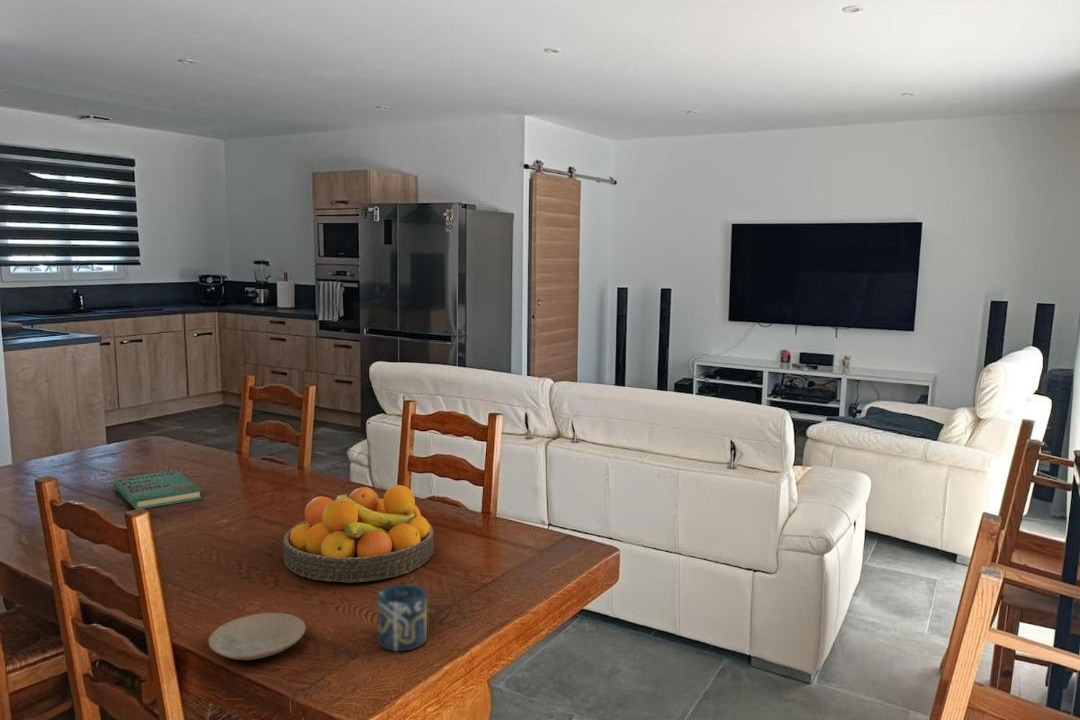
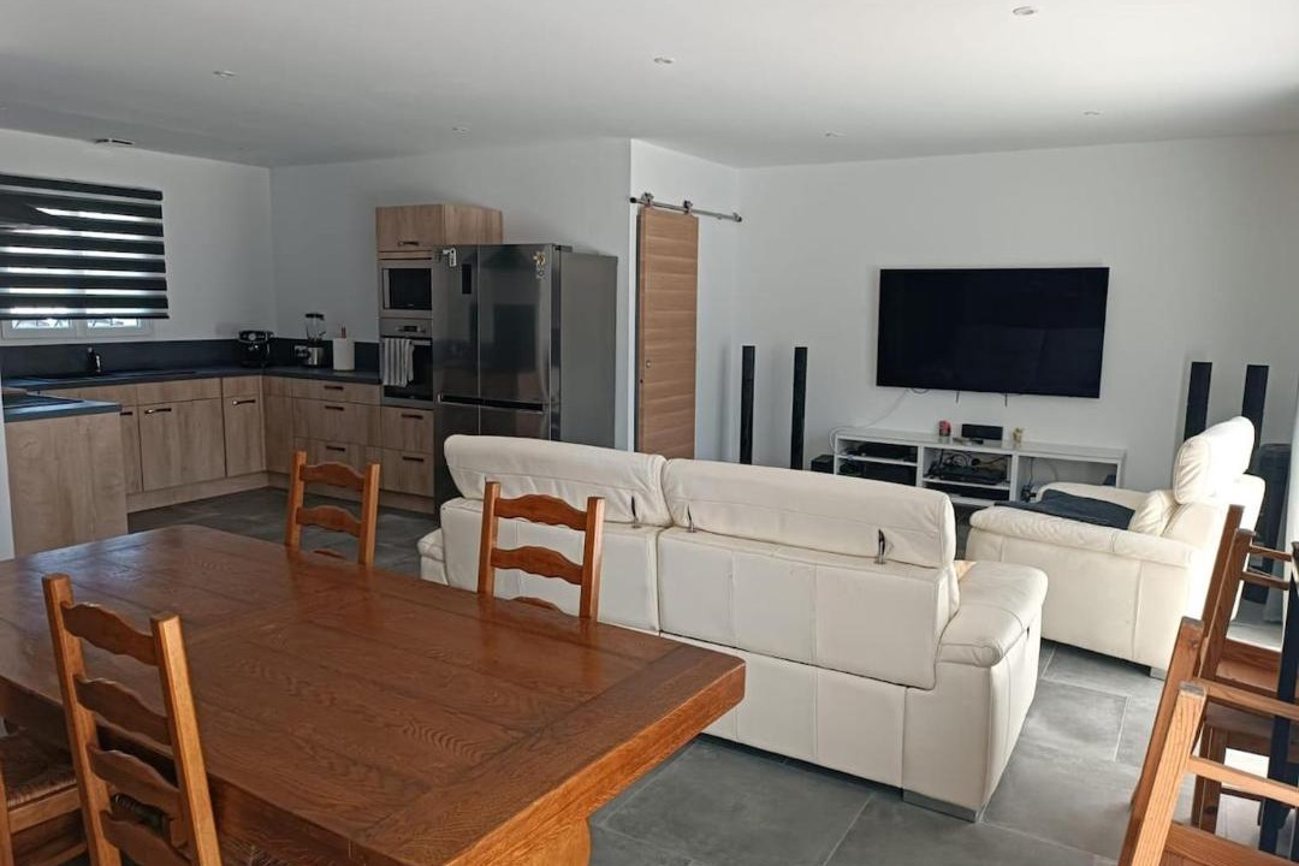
- book [112,469,202,510]
- fruit bowl [282,484,435,584]
- plate [208,612,307,661]
- cup [377,583,428,652]
